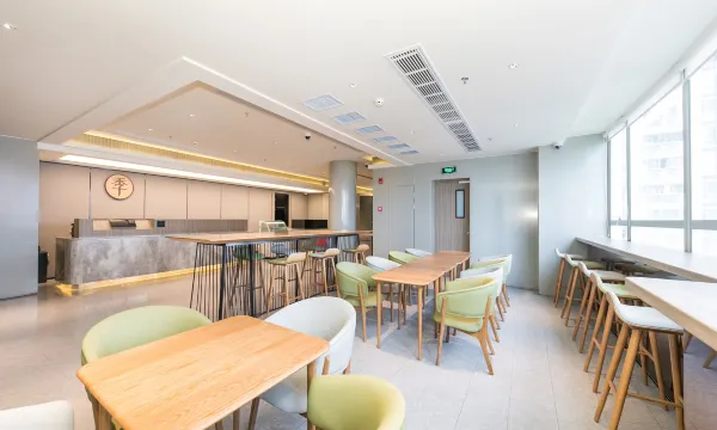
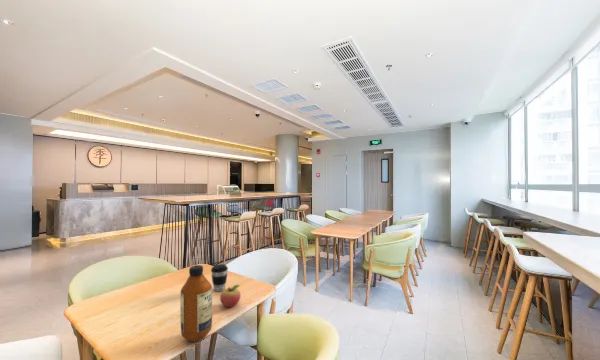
+ coffee cup [210,263,229,293]
+ bottle [179,264,213,343]
+ fruit [219,284,242,308]
